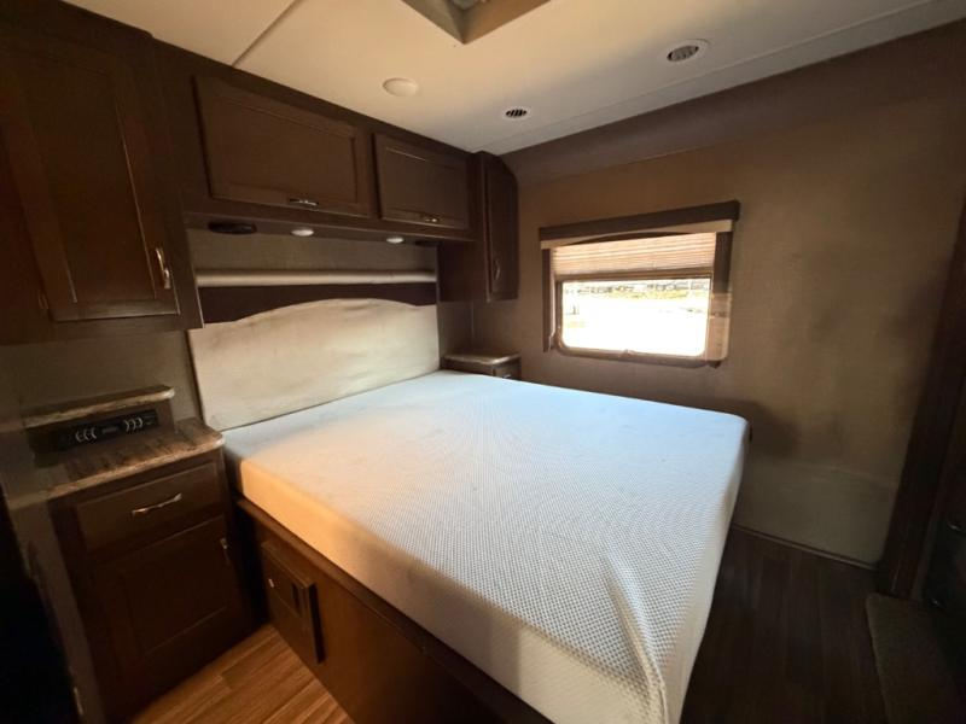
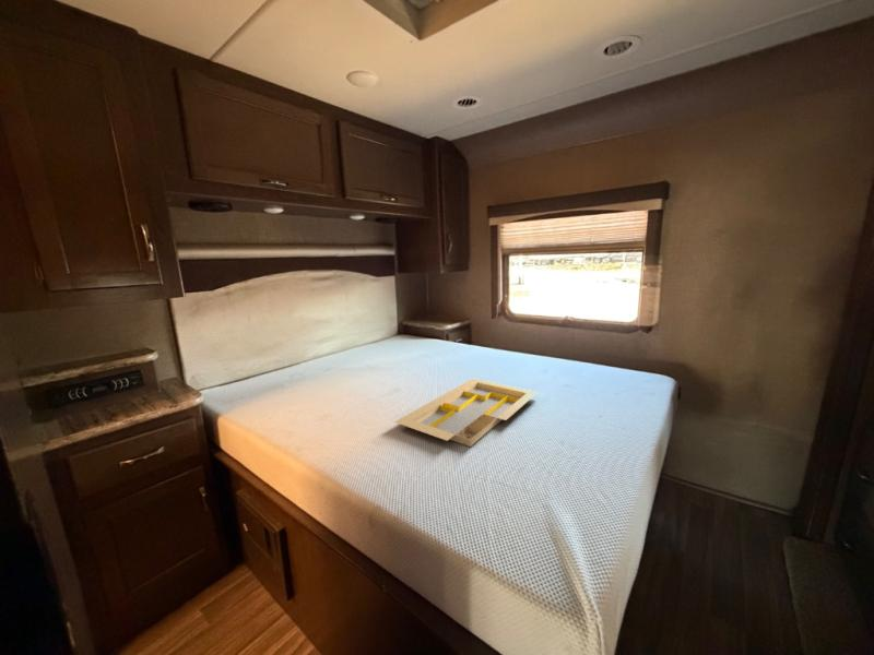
+ serving tray [393,378,539,448]
